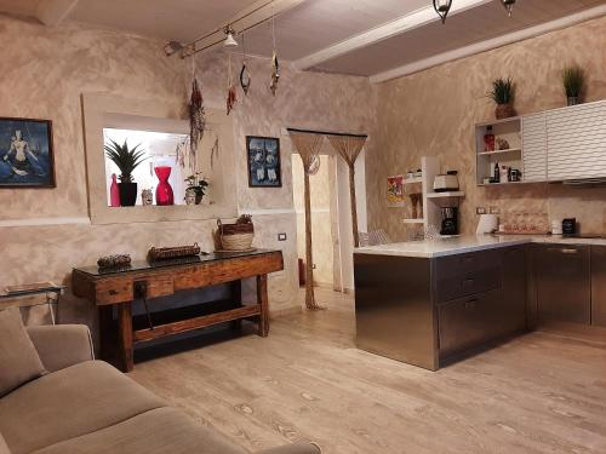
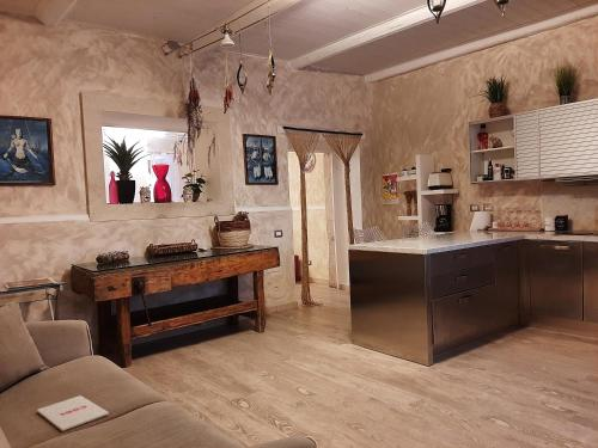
+ magazine [36,394,110,432]
